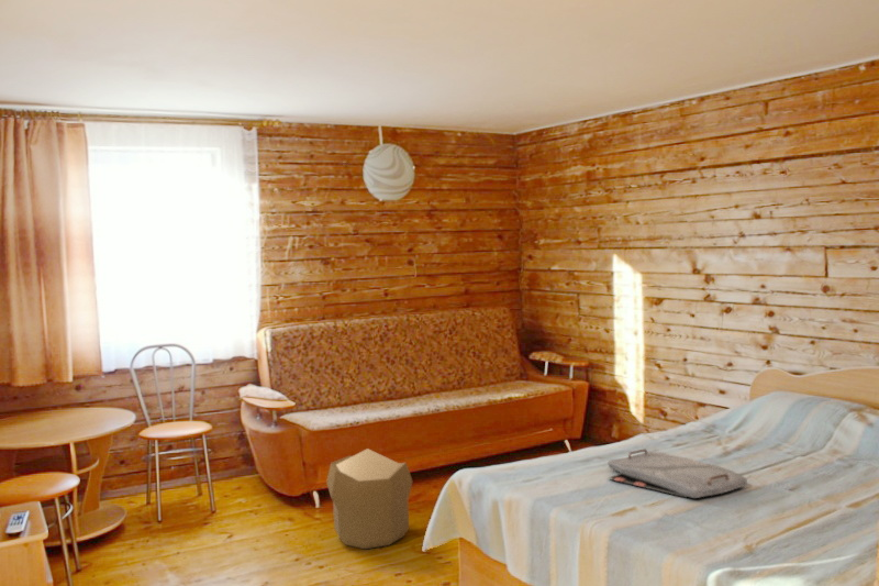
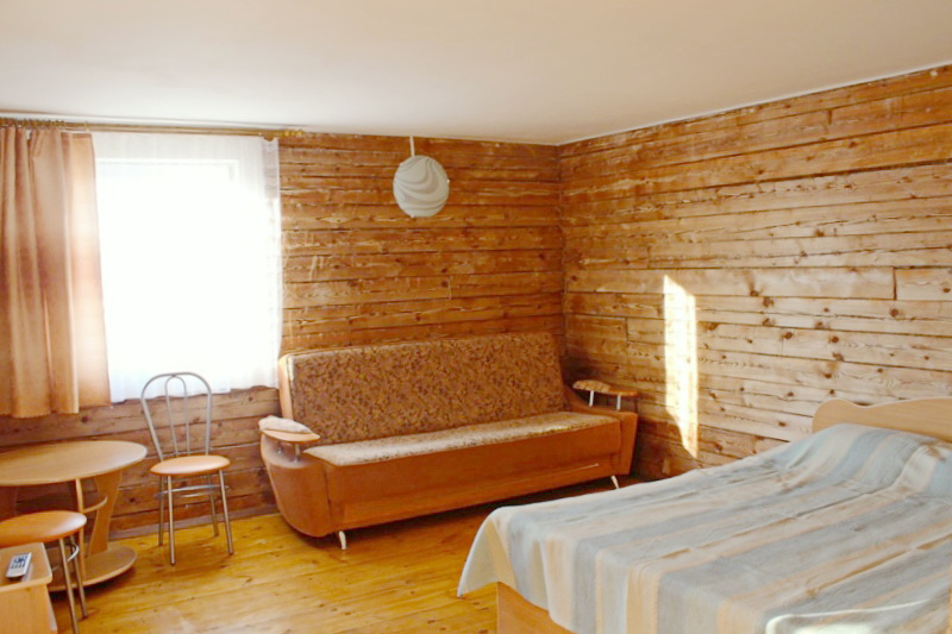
- serving tray [607,447,748,499]
- pouf [325,447,413,550]
